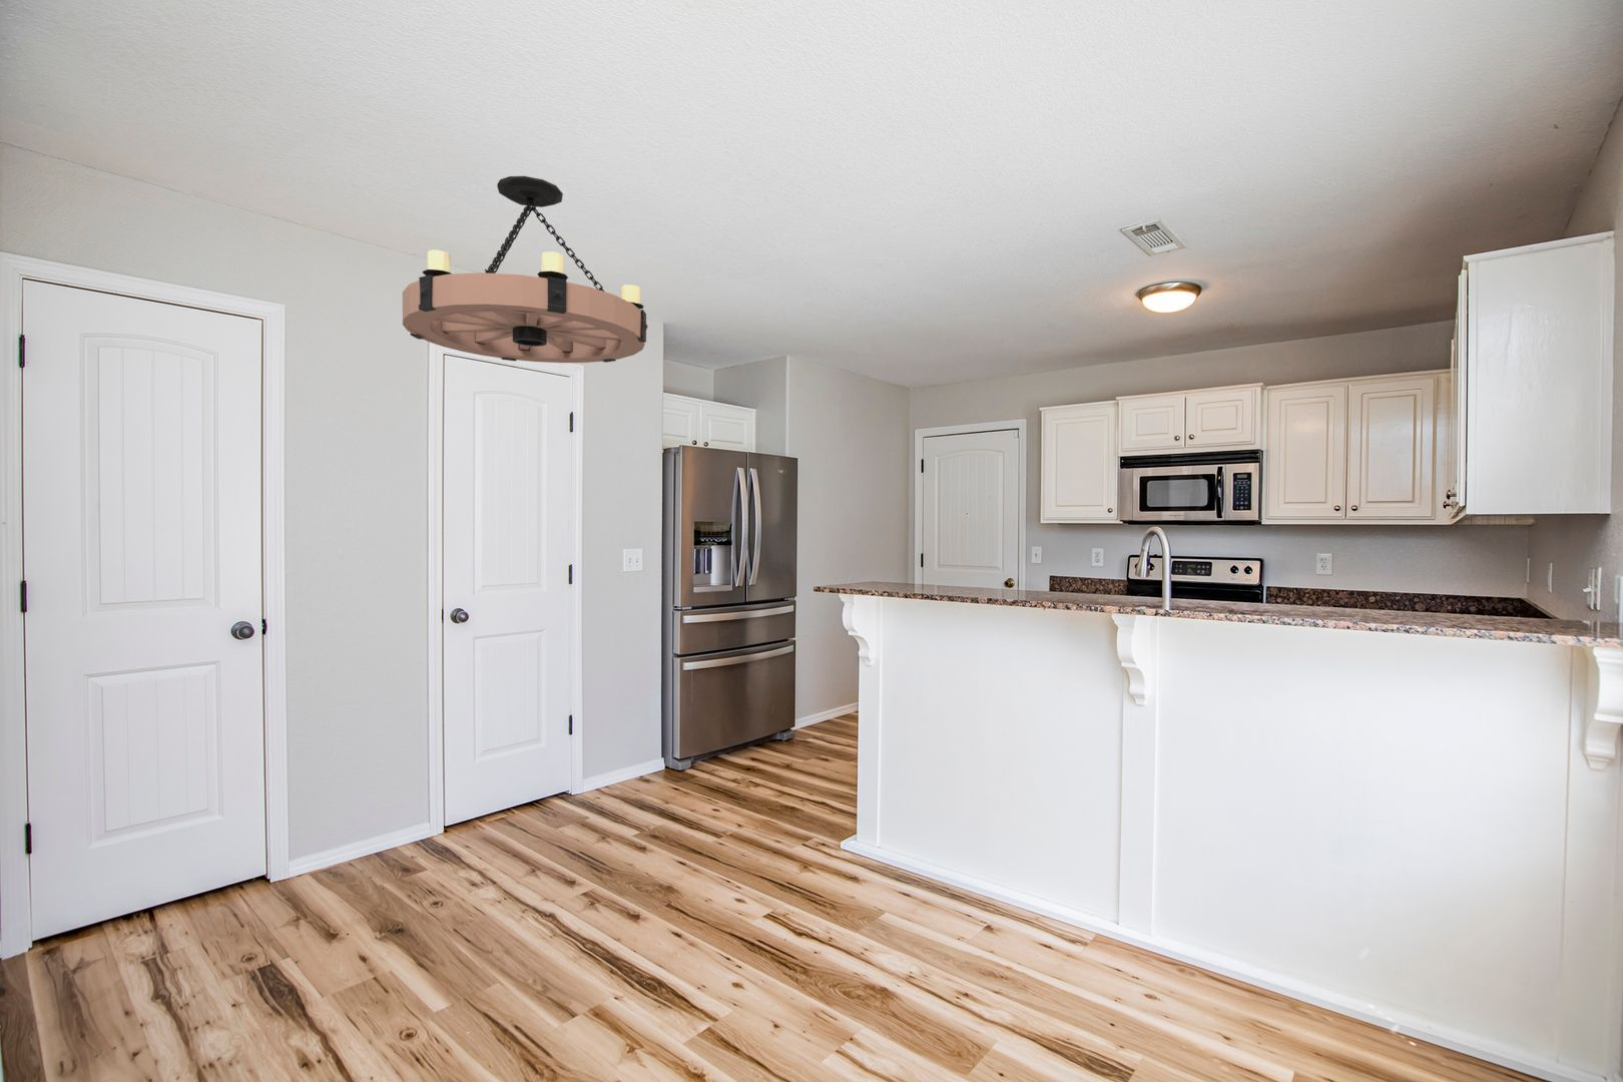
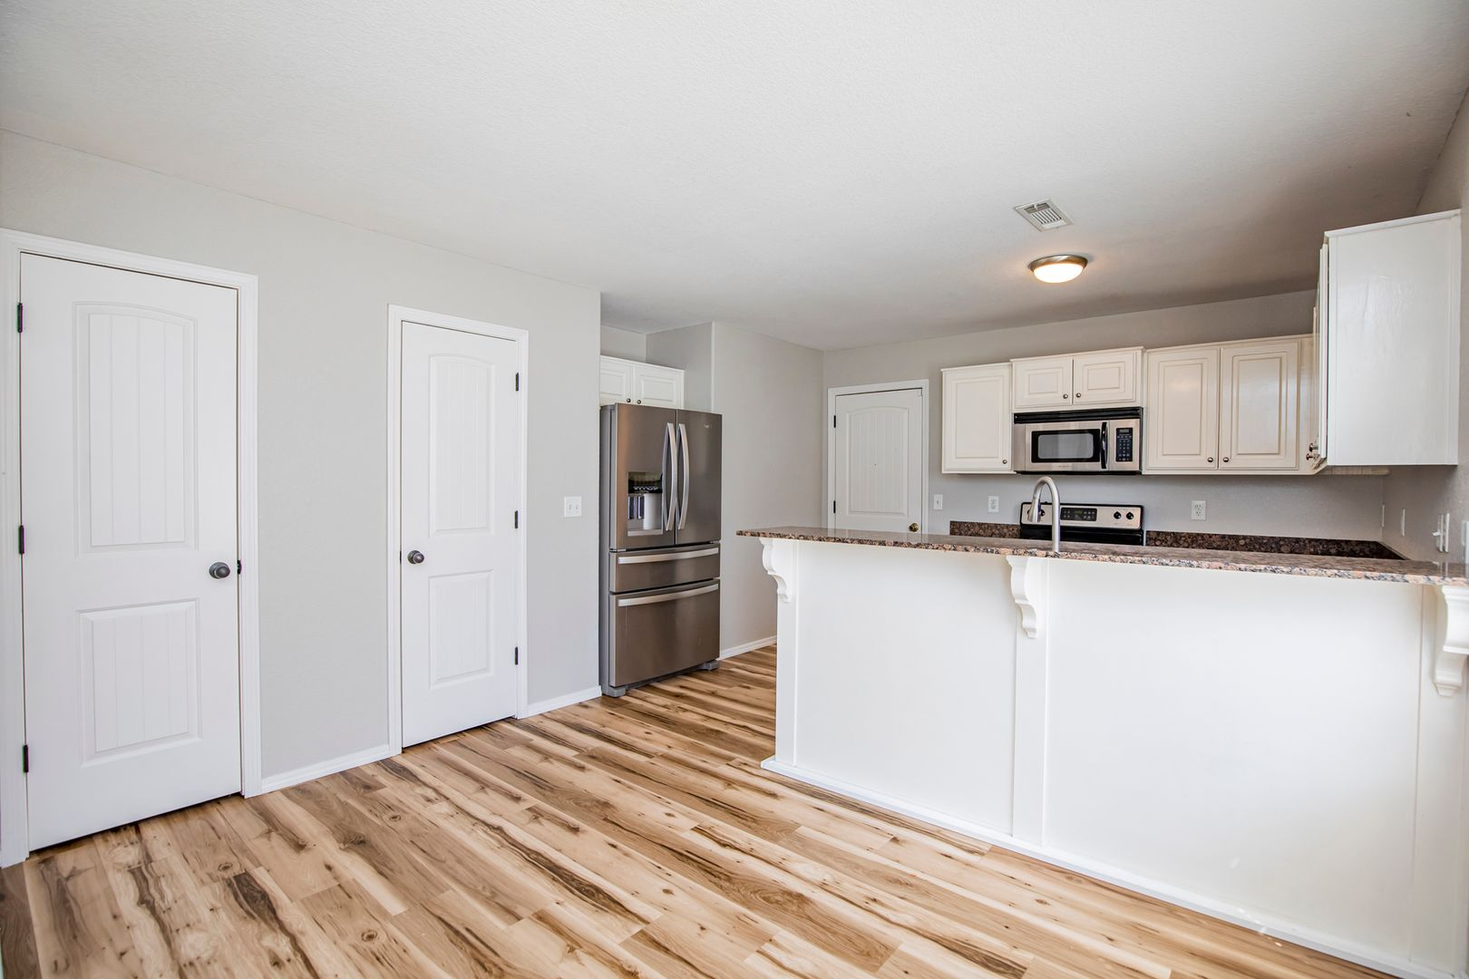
- chandelier [402,175,648,363]
